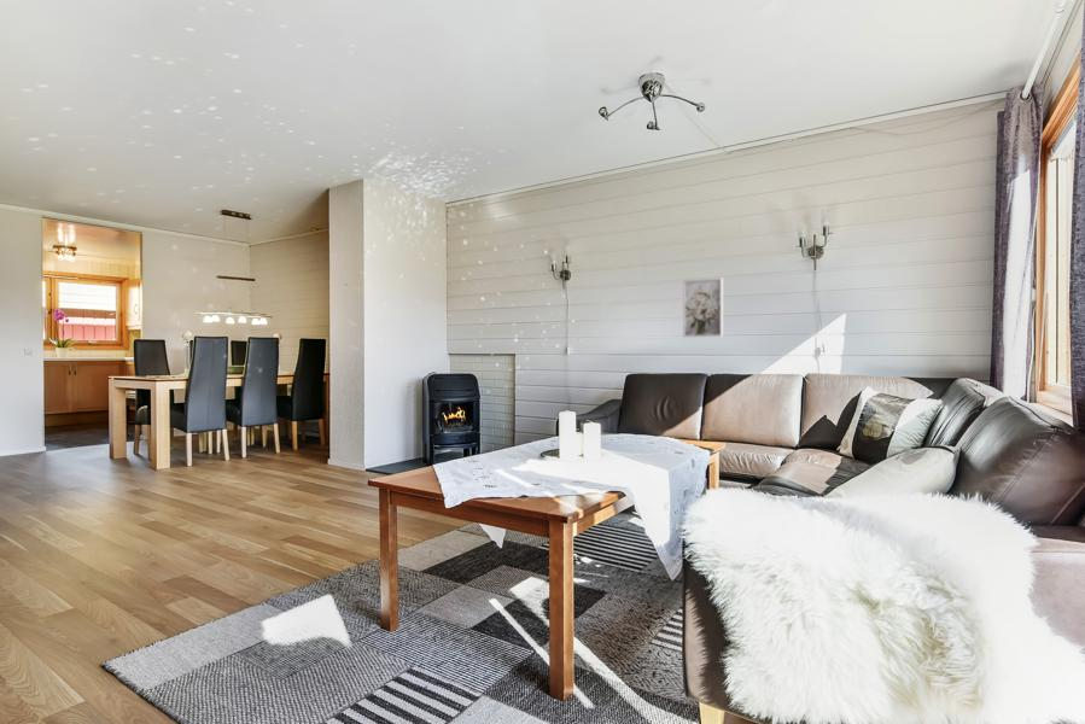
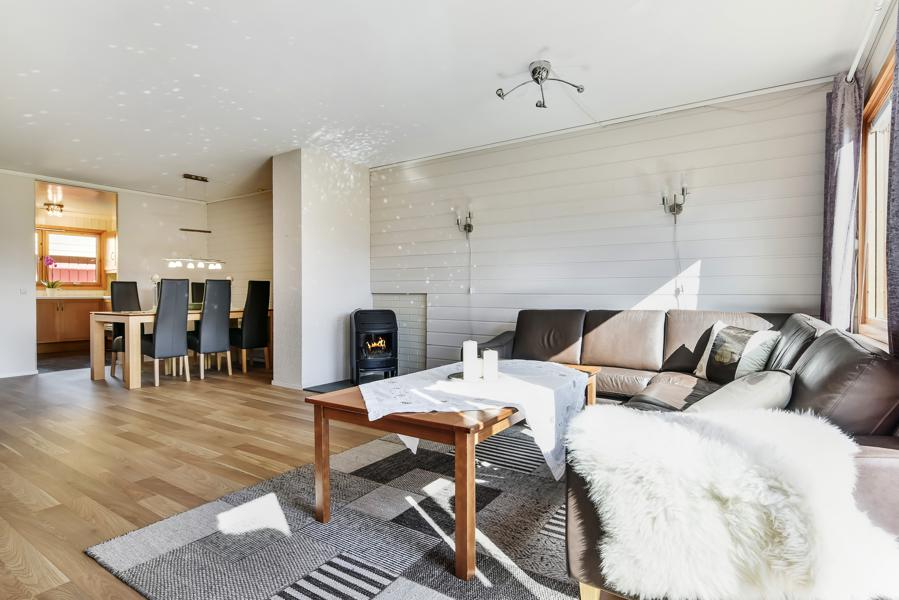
- wall art [682,276,724,338]
